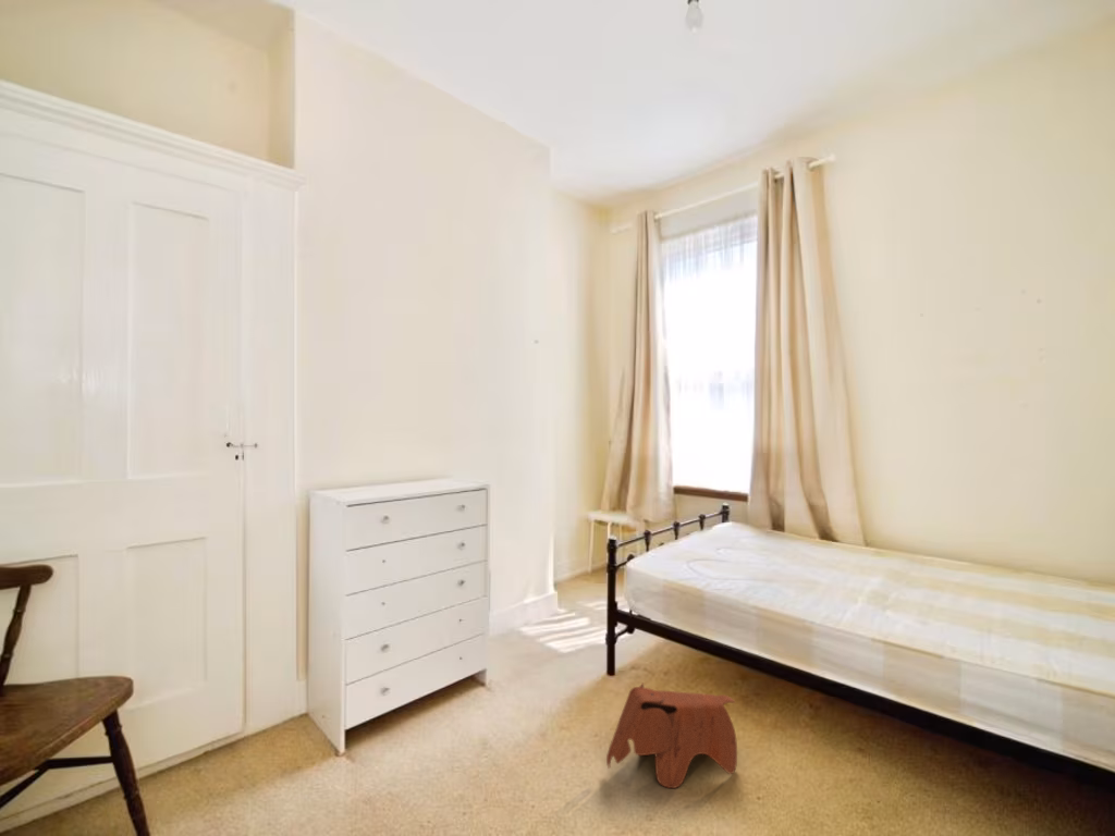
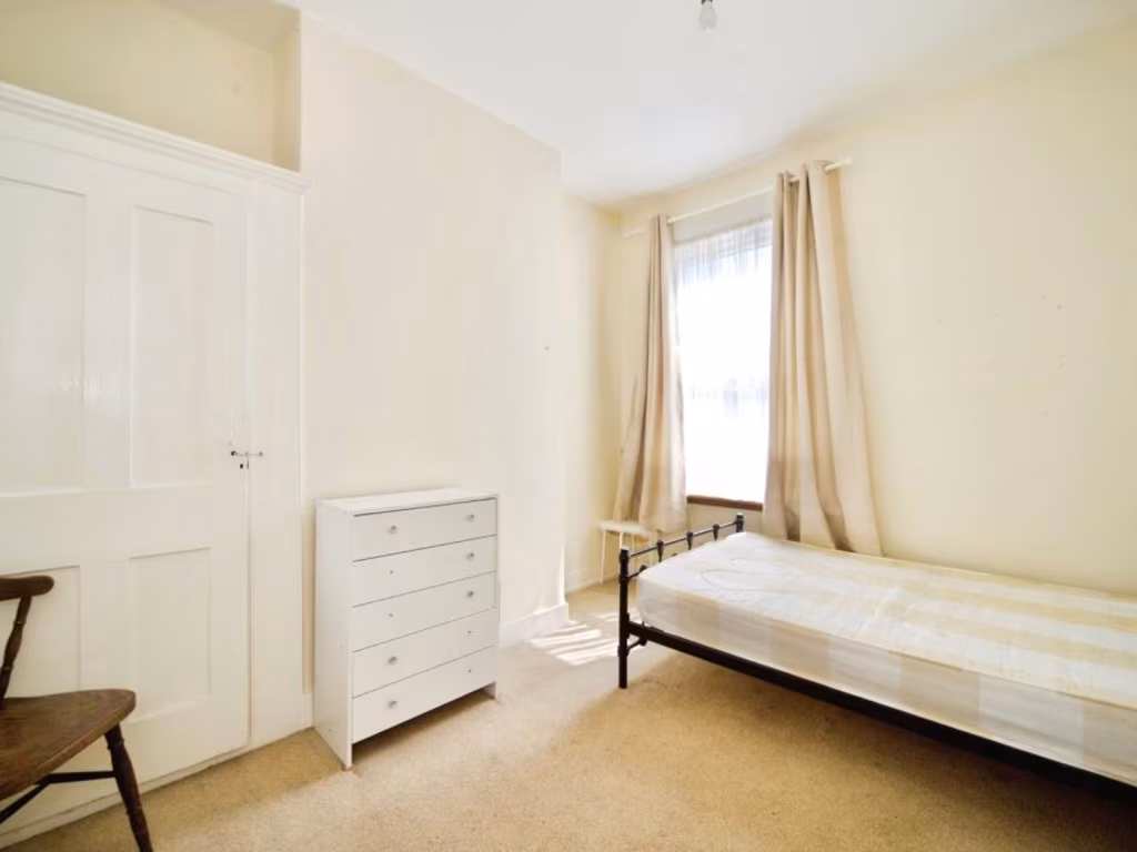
- toy elephant [605,681,738,789]
